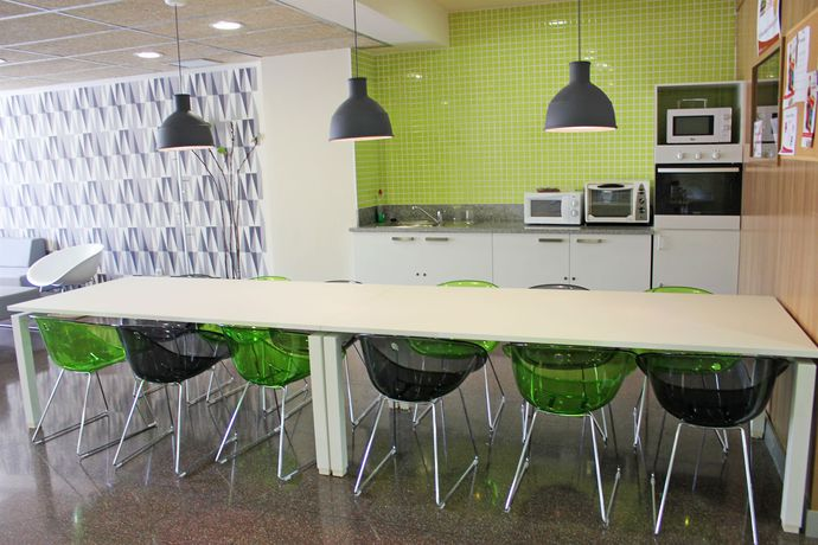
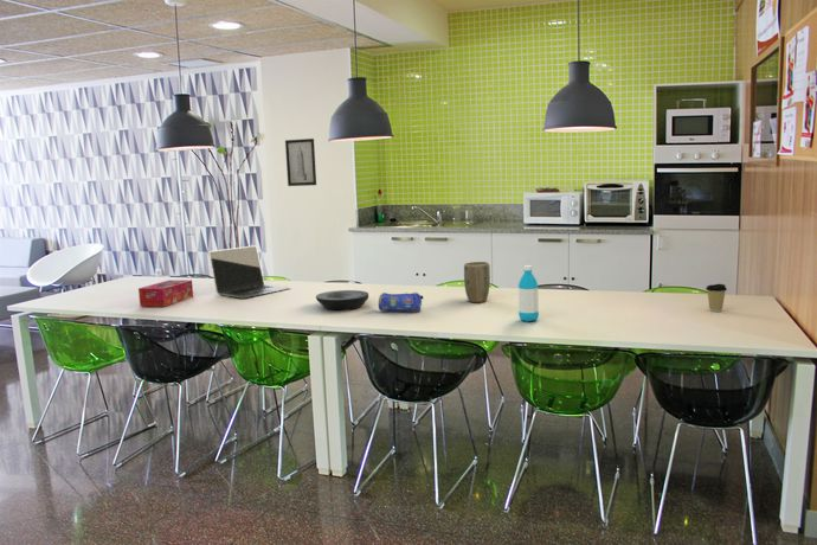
+ plant pot [463,261,491,303]
+ coffee cup [705,283,728,313]
+ water bottle [517,264,540,322]
+ laptop [207,244,291,300]
+ pencil case [378,291,424,313]
+ wall art [284,137,317,187]
+ tissue box [137,278,194,308]
+ plate [315,289,369,310]
